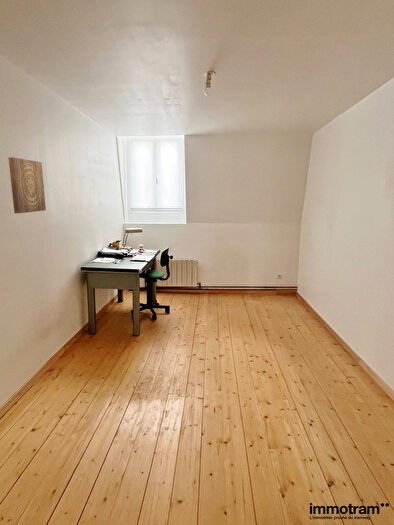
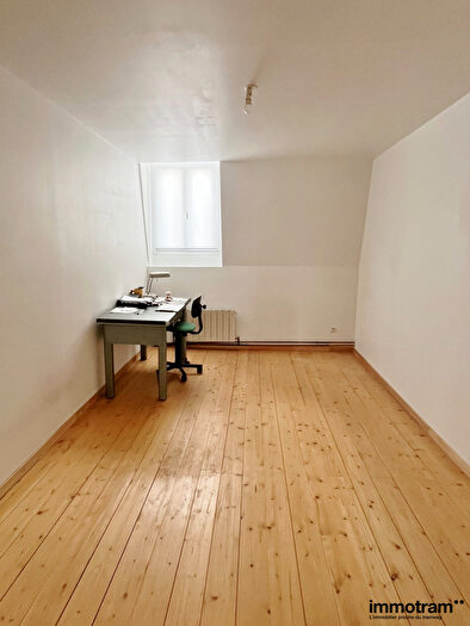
- wall art [7,156,47,214]
